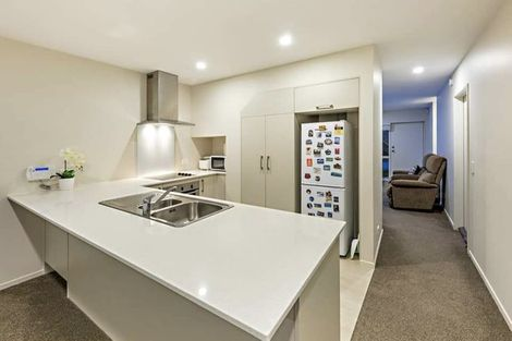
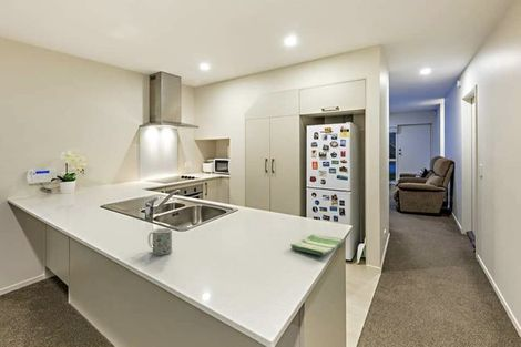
+ mug [147,227,173,256]
+ dish towel [289,233,344,256]
